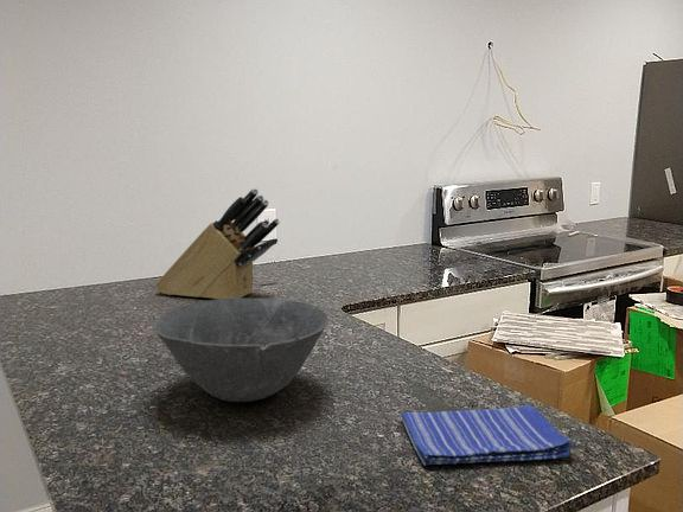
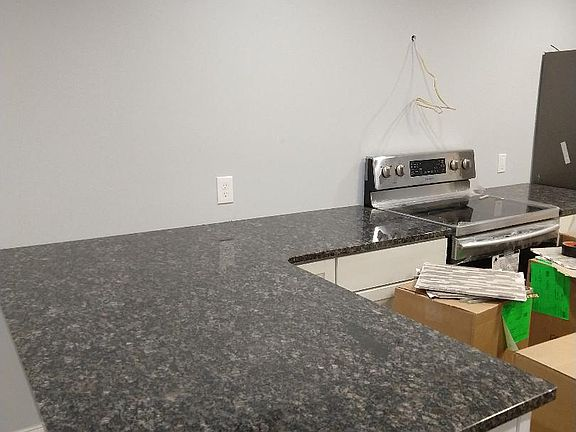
- bowl [153,296,330,403]
- dish towel [400,404,574,467]
- knife block [154,187,281,300]
